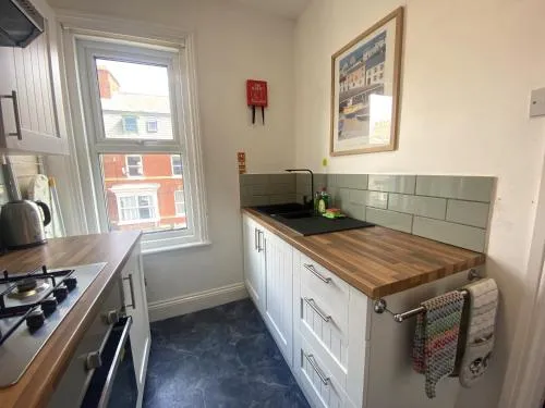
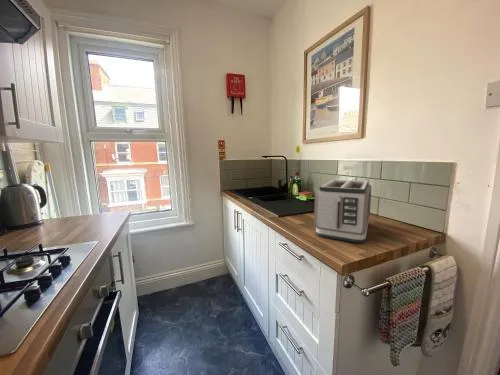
+ toaster [313,179,373,244]
